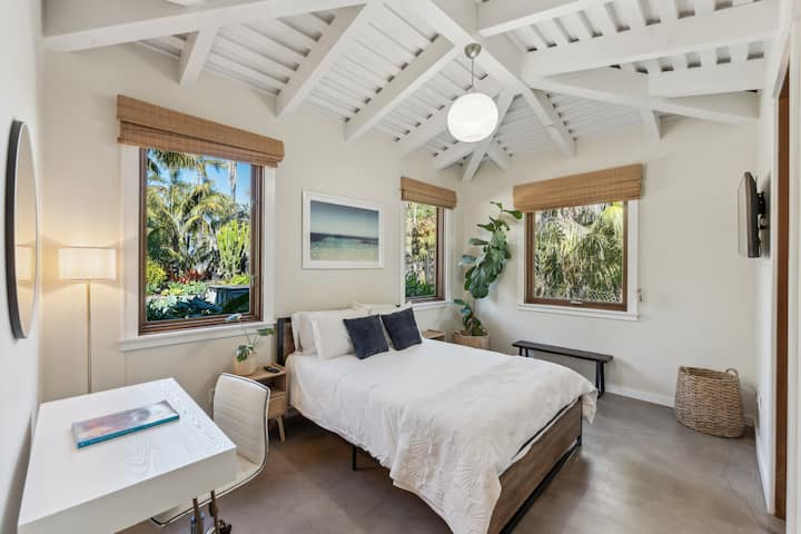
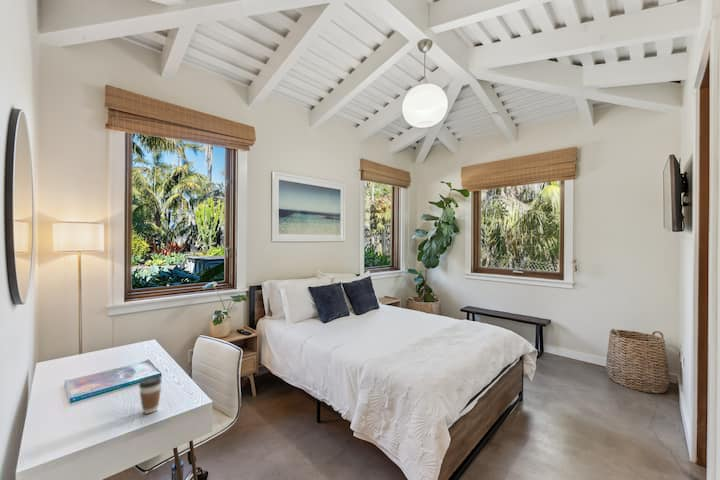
+ coffee cup [138,375,163,415]
